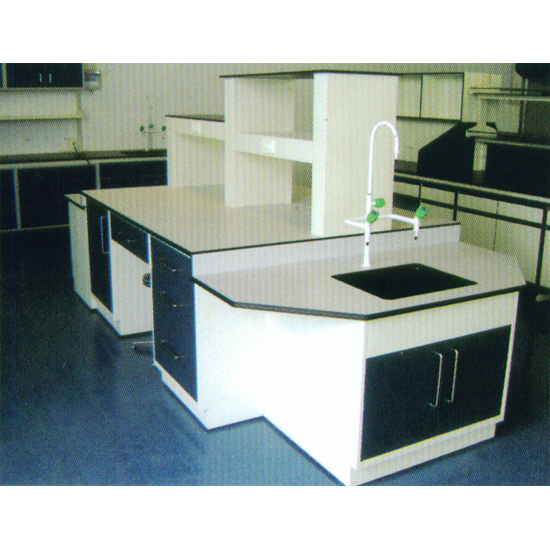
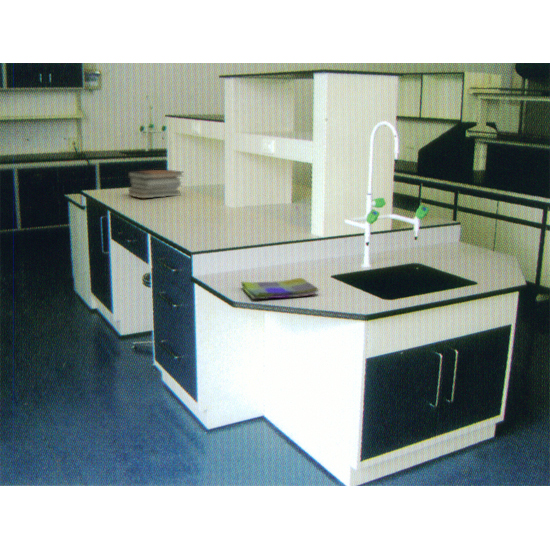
+ dish towel [240,277,320,300]
+ book stack [127,169,185,199]
